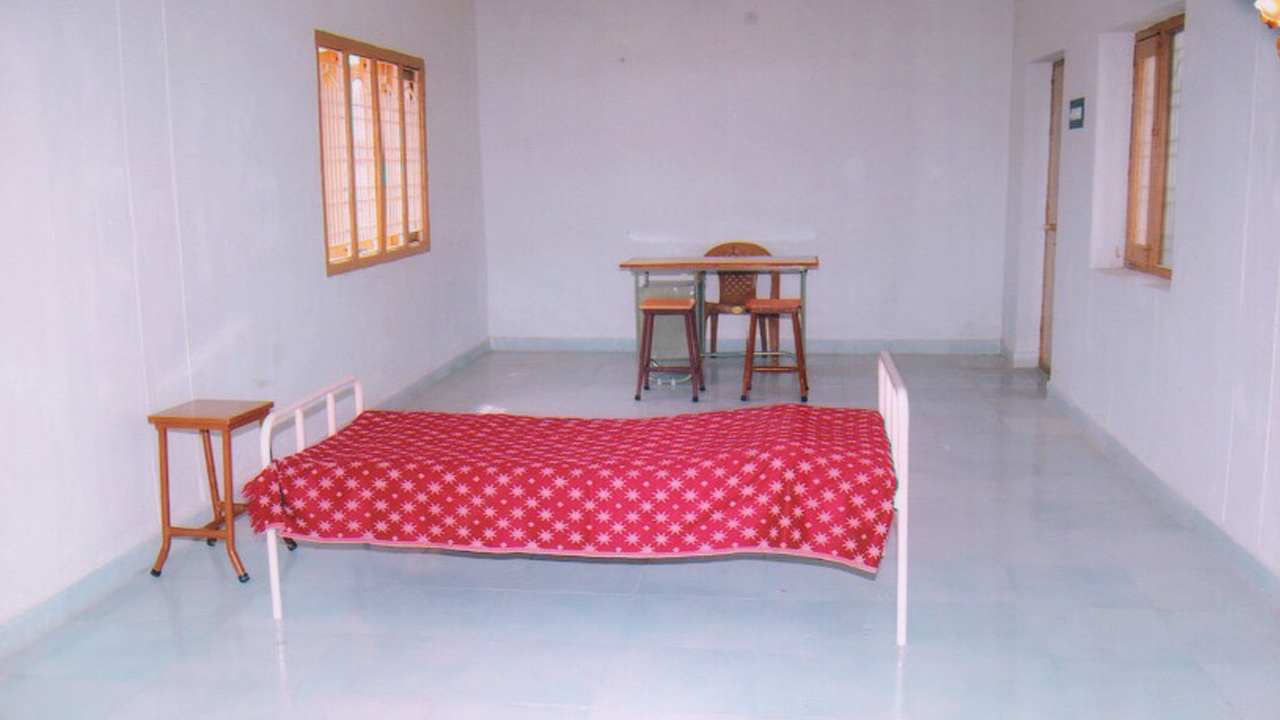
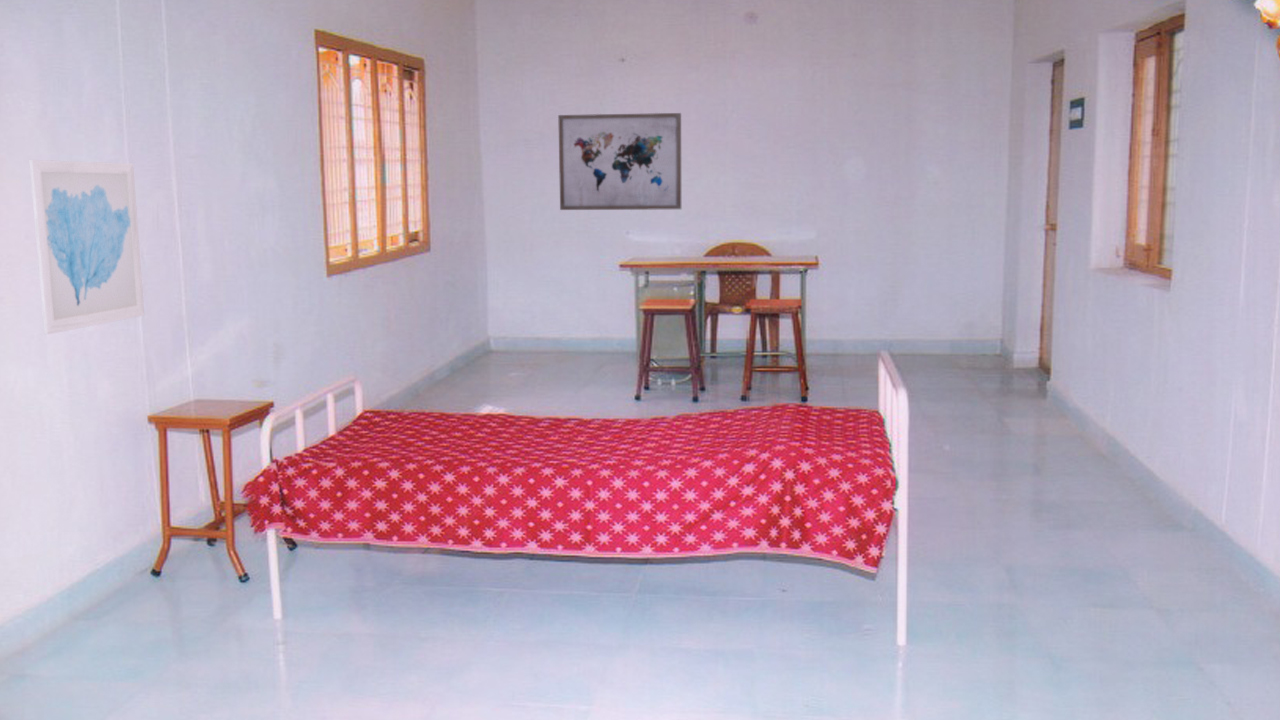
+ wall art [557,112,682,211]
+ wall art [28,159,145,335]
